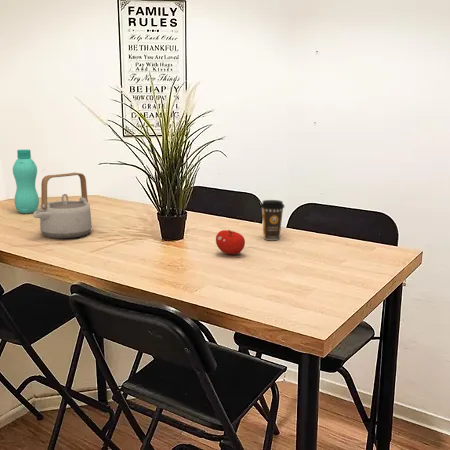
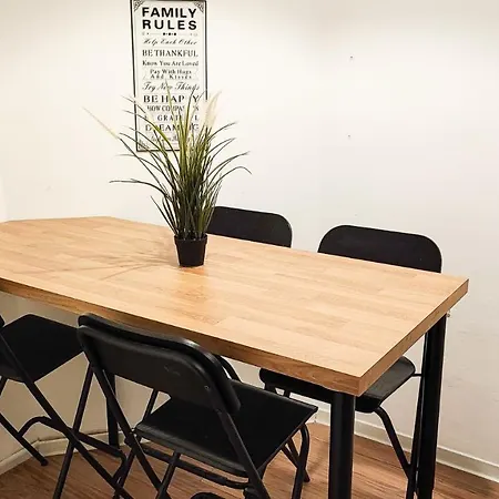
- coffee cup [259,199,285,241]
- bottle [12,149,40,214]
- fruit [215,229,246,256]
- teapot [32,172,93,239]
